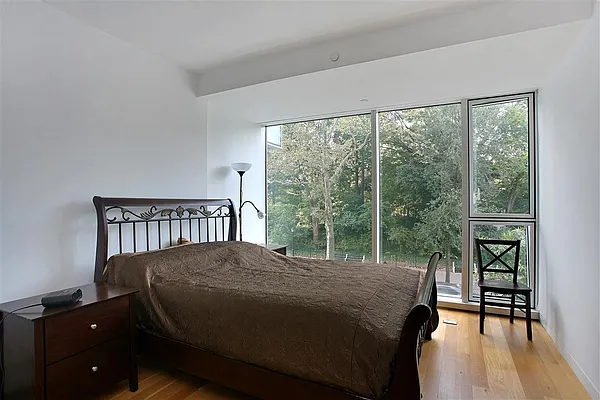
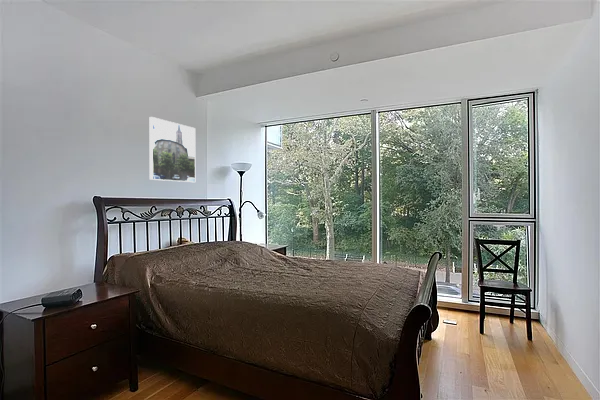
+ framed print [149,116,196,183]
